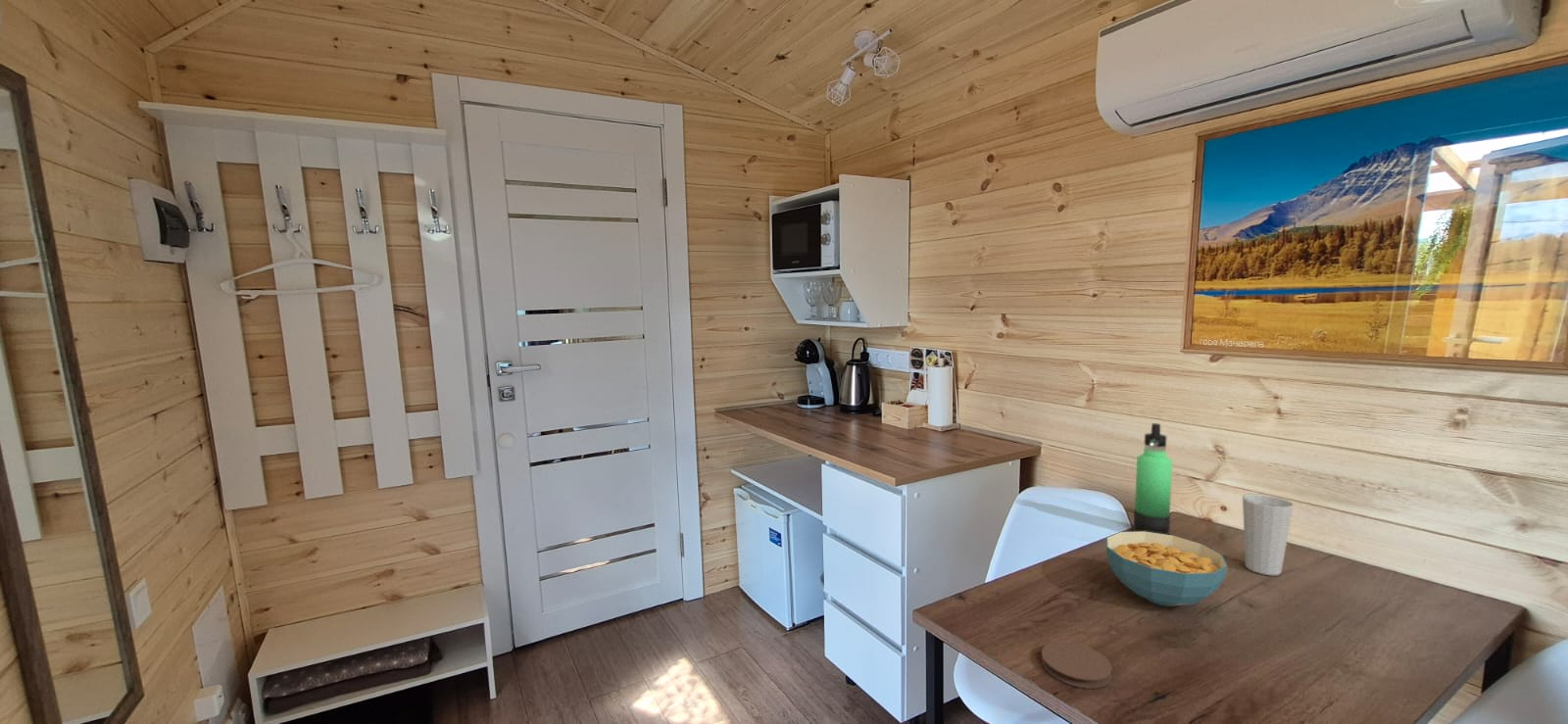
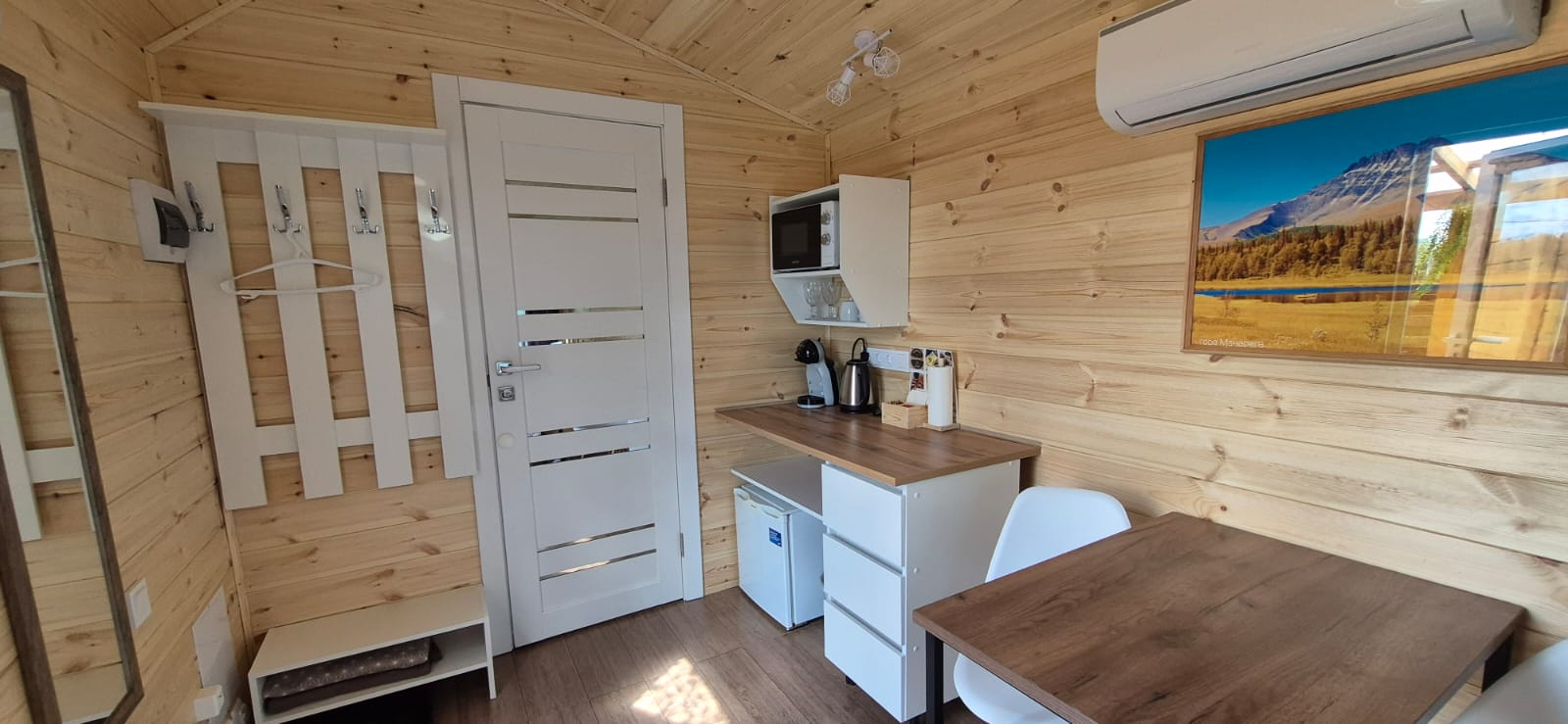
- cereal bowl [1105,531,1229,607]
- coaster [1041,641,1113,690]
- thermos bottle [1132,422,1173,535]
- cup [1242,493,1295,577]
